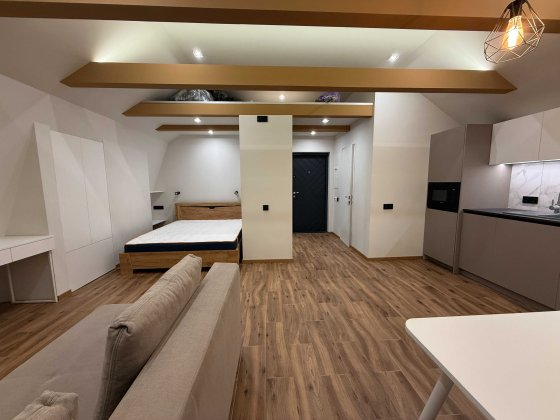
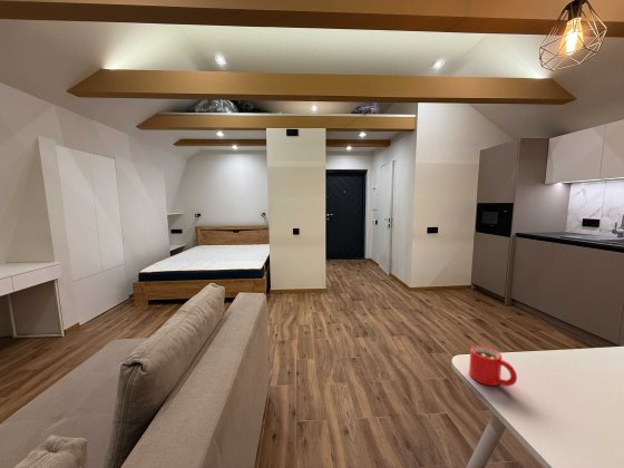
+ mug [468,344,518,387]
